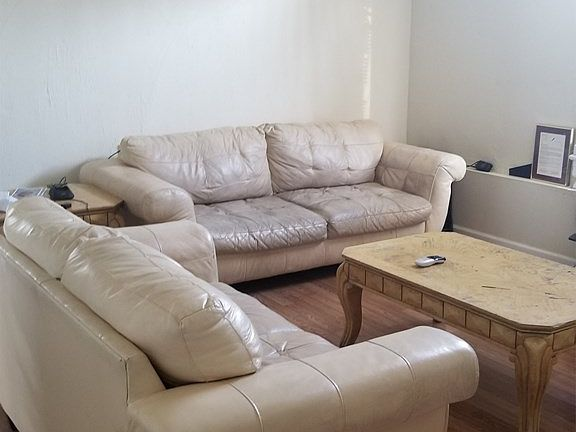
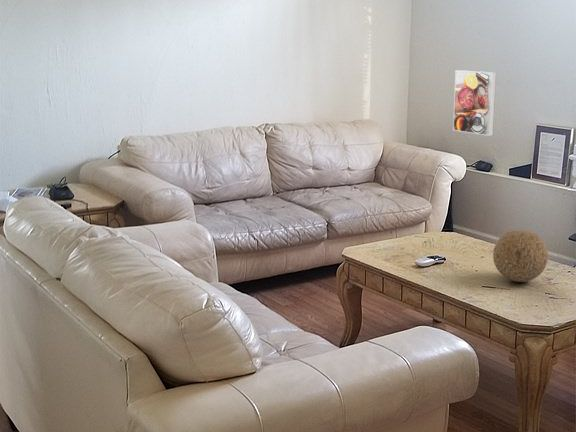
+ decorative ball [492,228,549,283]
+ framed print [452,69,497,137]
